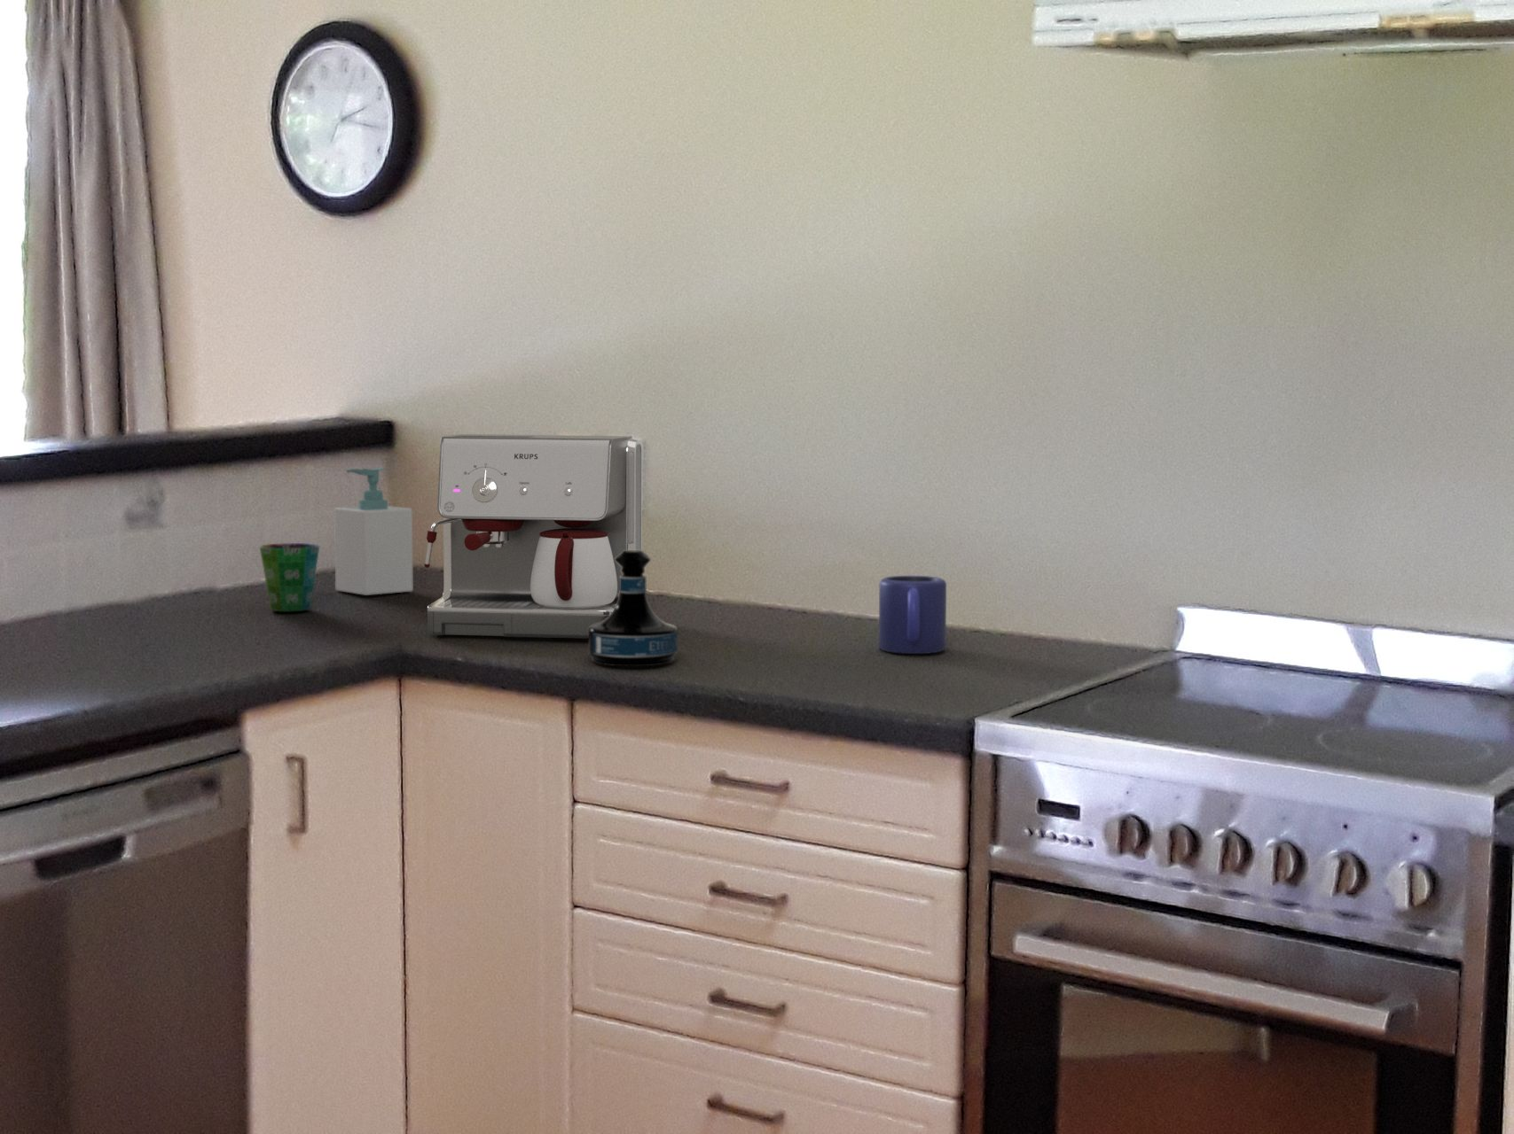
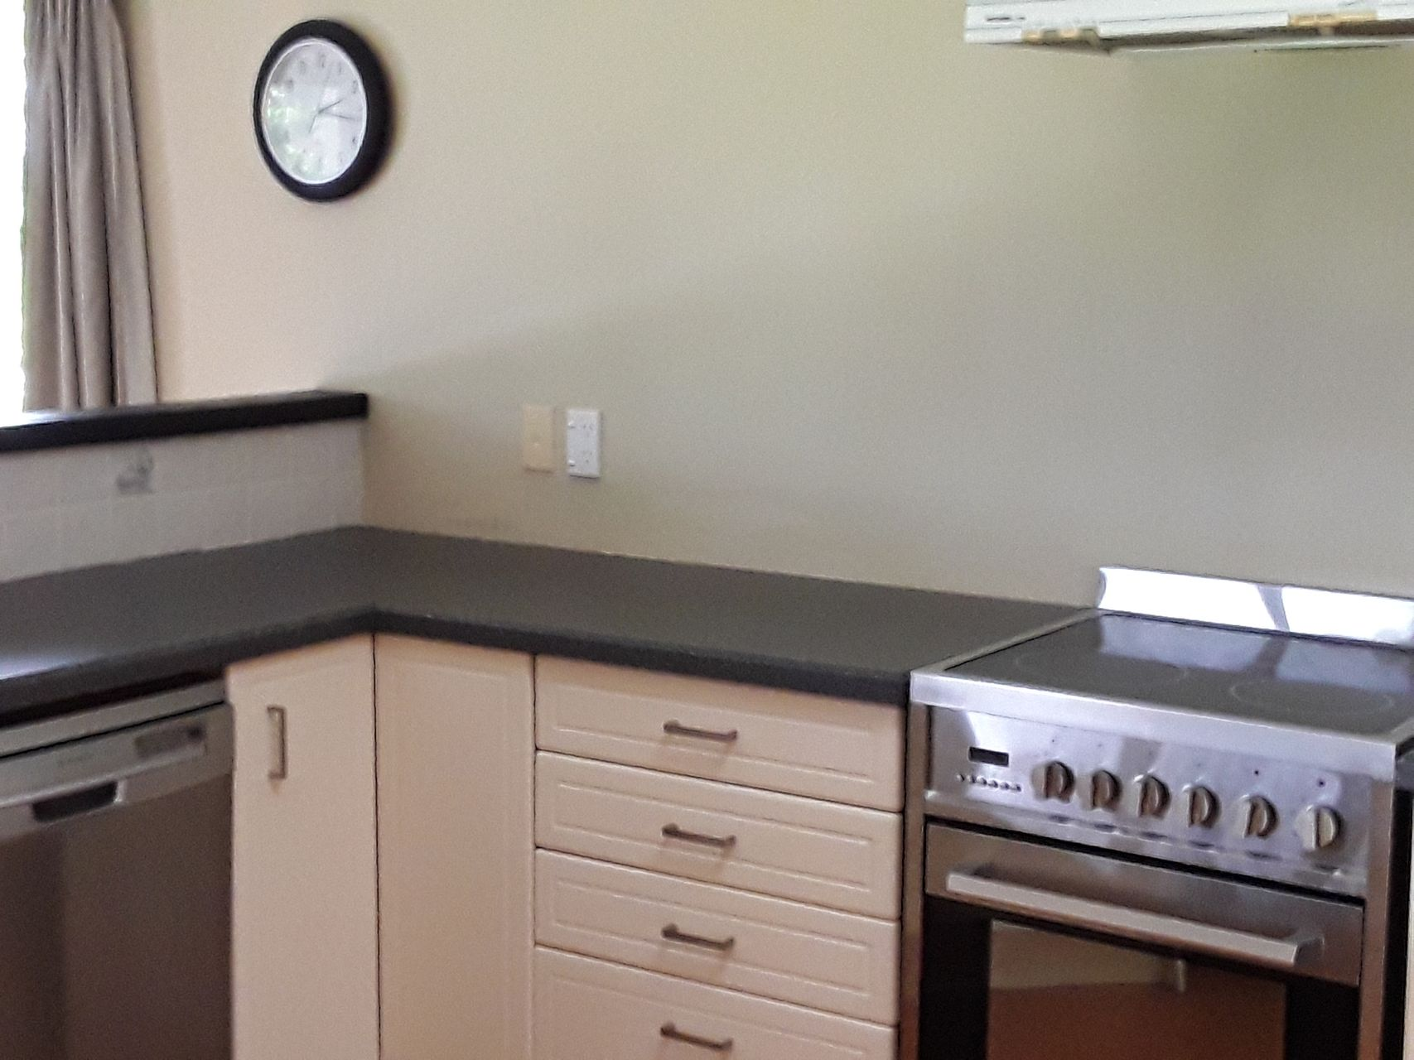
- mug [879,575,948,655]
- tequila bottle [588,549,678,667]
- cup [259,542,321,612]
- coffee maker [423,434,643,638]
- soap bottle [334,466,414,597]
